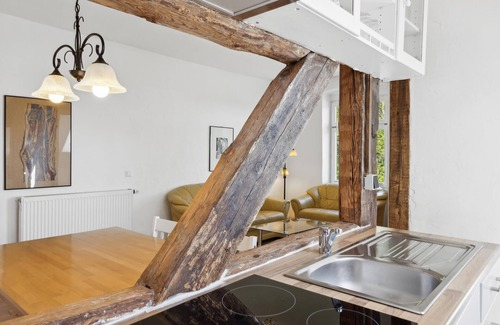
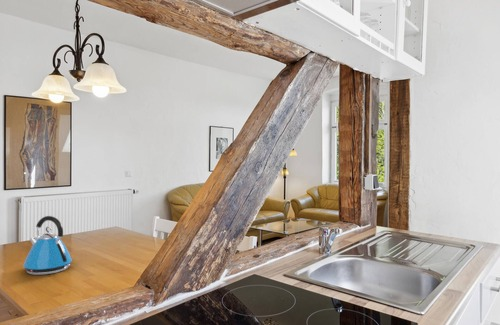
+ kettle [22,215,73,276]
